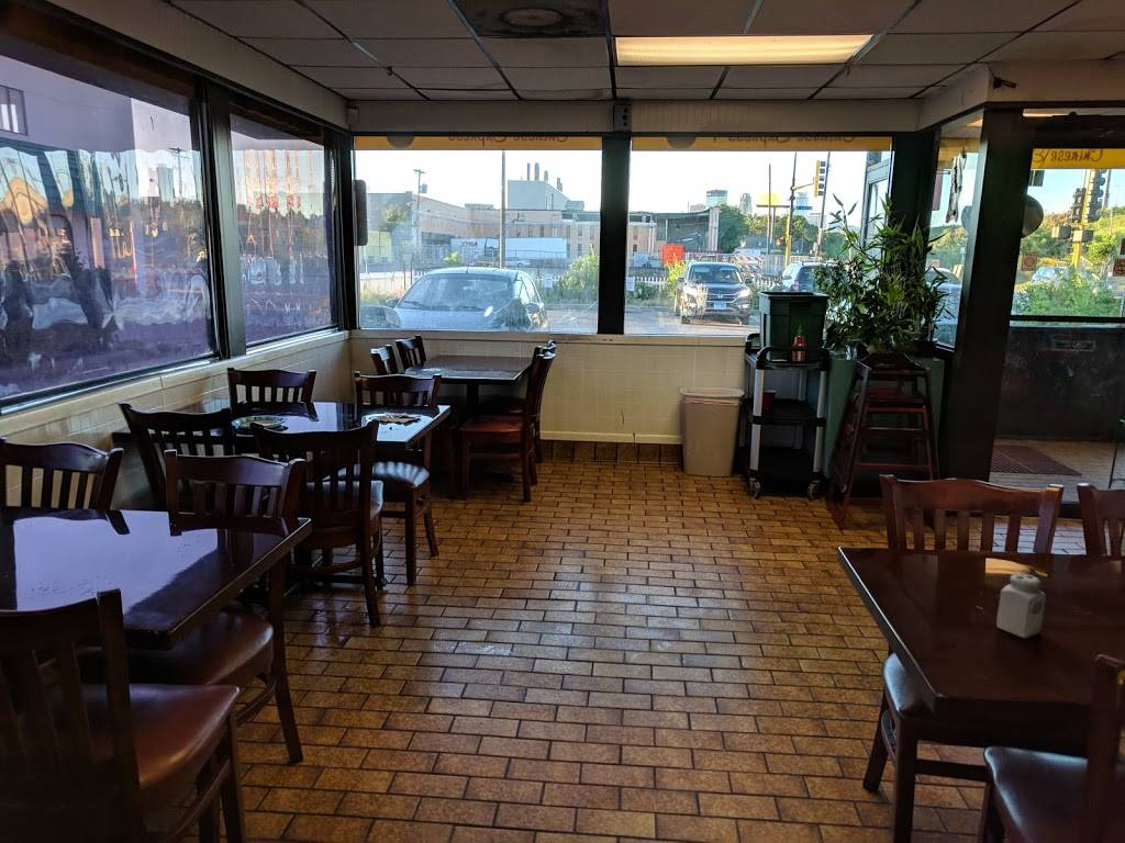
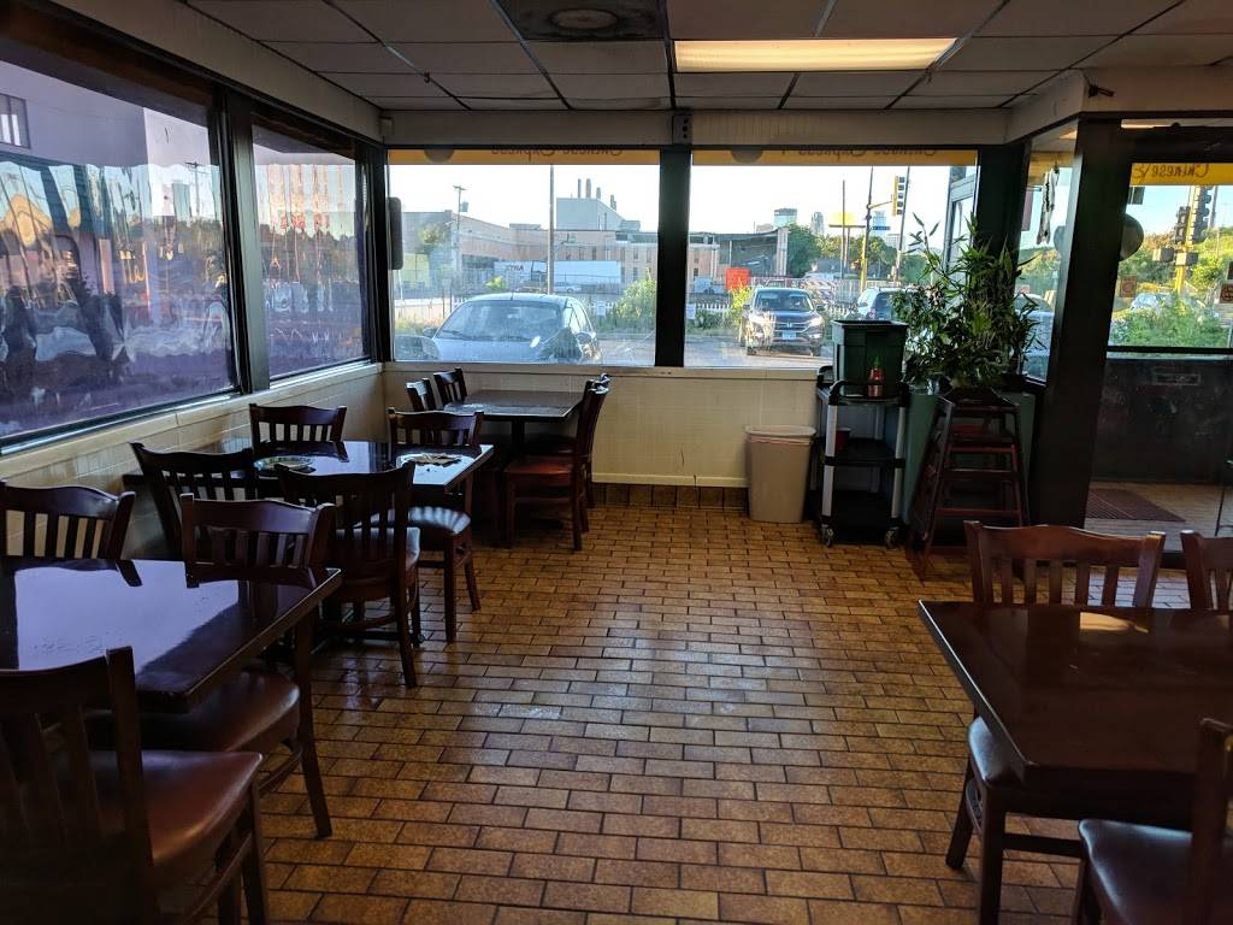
- salt shaker [996,573,1047,639]
